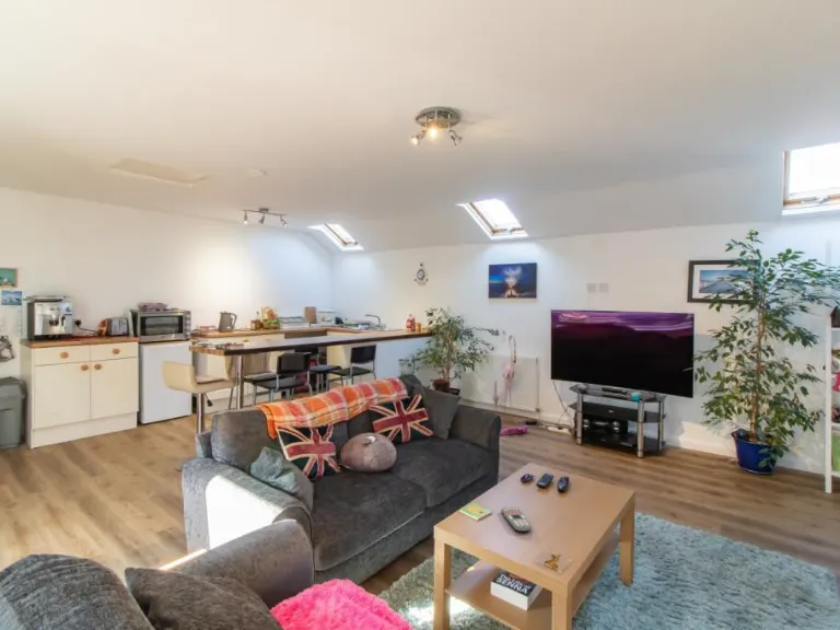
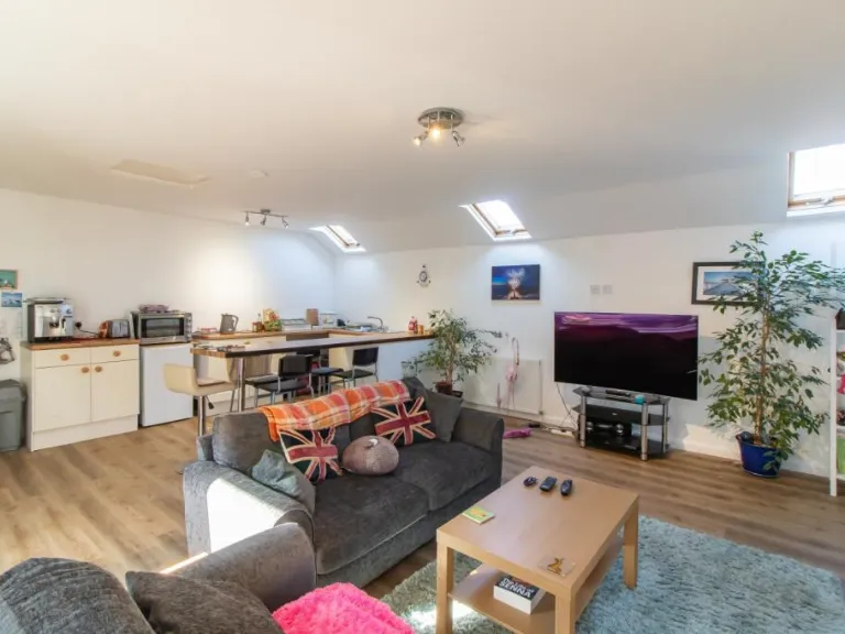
- remote control [500,506,533,533]
